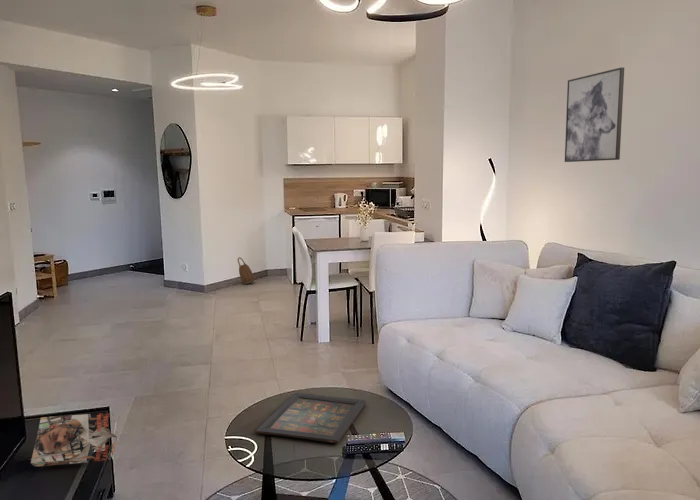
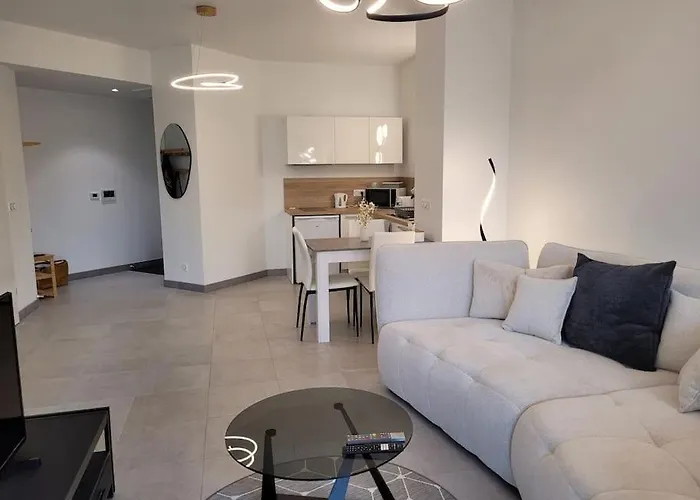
- basket [237,256,256,285]
- icon panel [255,392,367,444]
- wall art [564,66,625,163]
- book [30,412,121,467]
